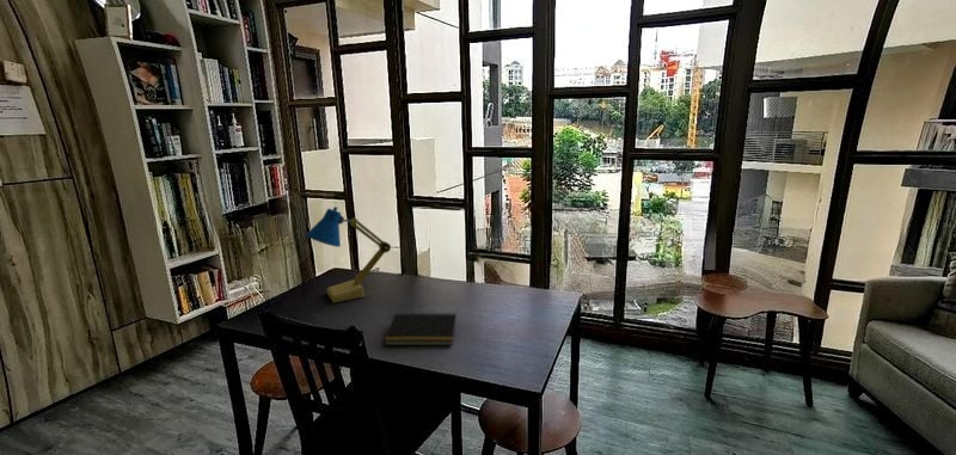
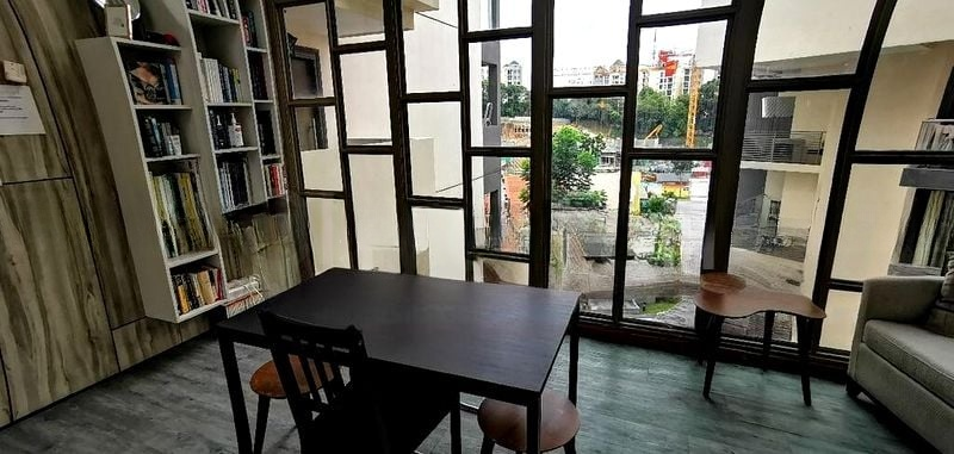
- desk lamp [305,205,392,303]
- notepad [384,313,458,346]
